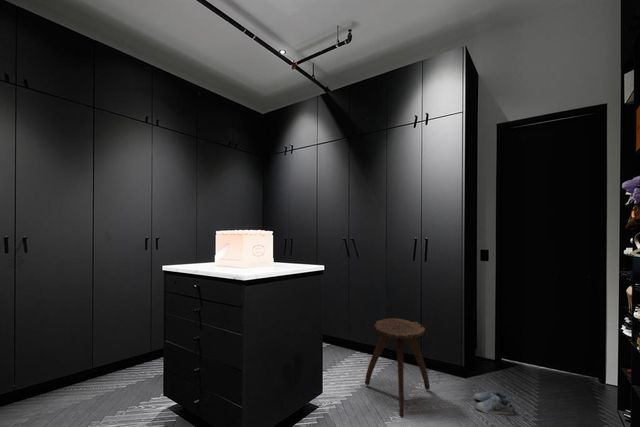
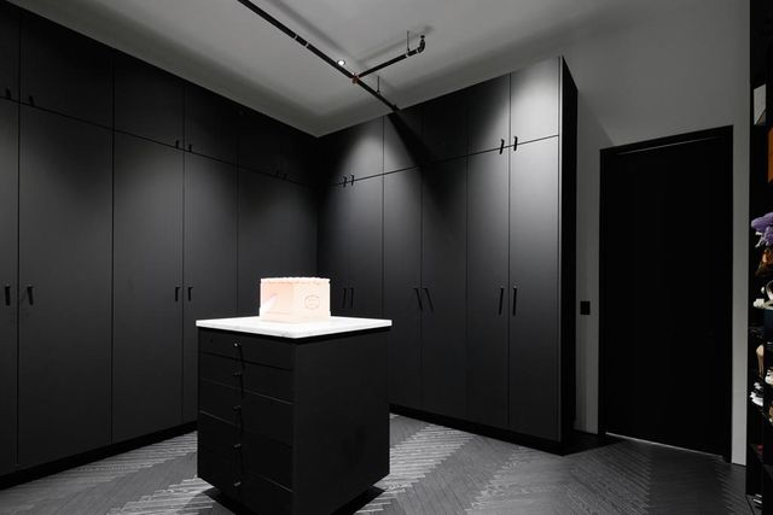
- shoe [472,390,514,416]
- stool [364,317,431,419]
